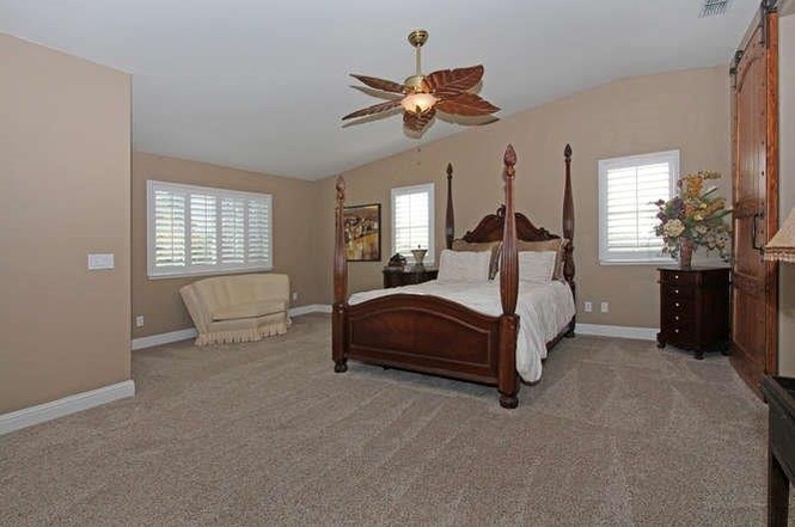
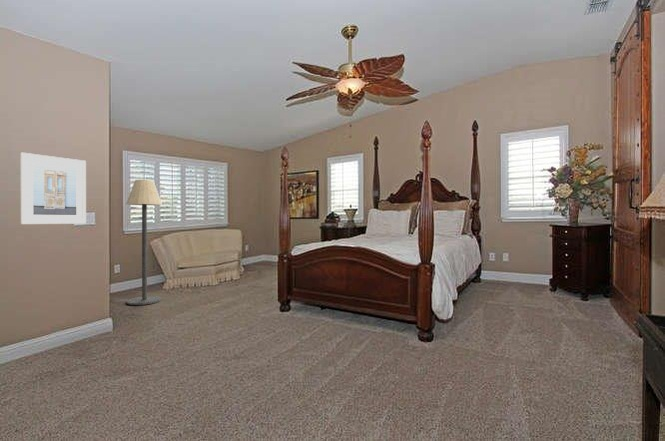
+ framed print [20,152,87,225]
+ floor lamp [125,179,163,306]
